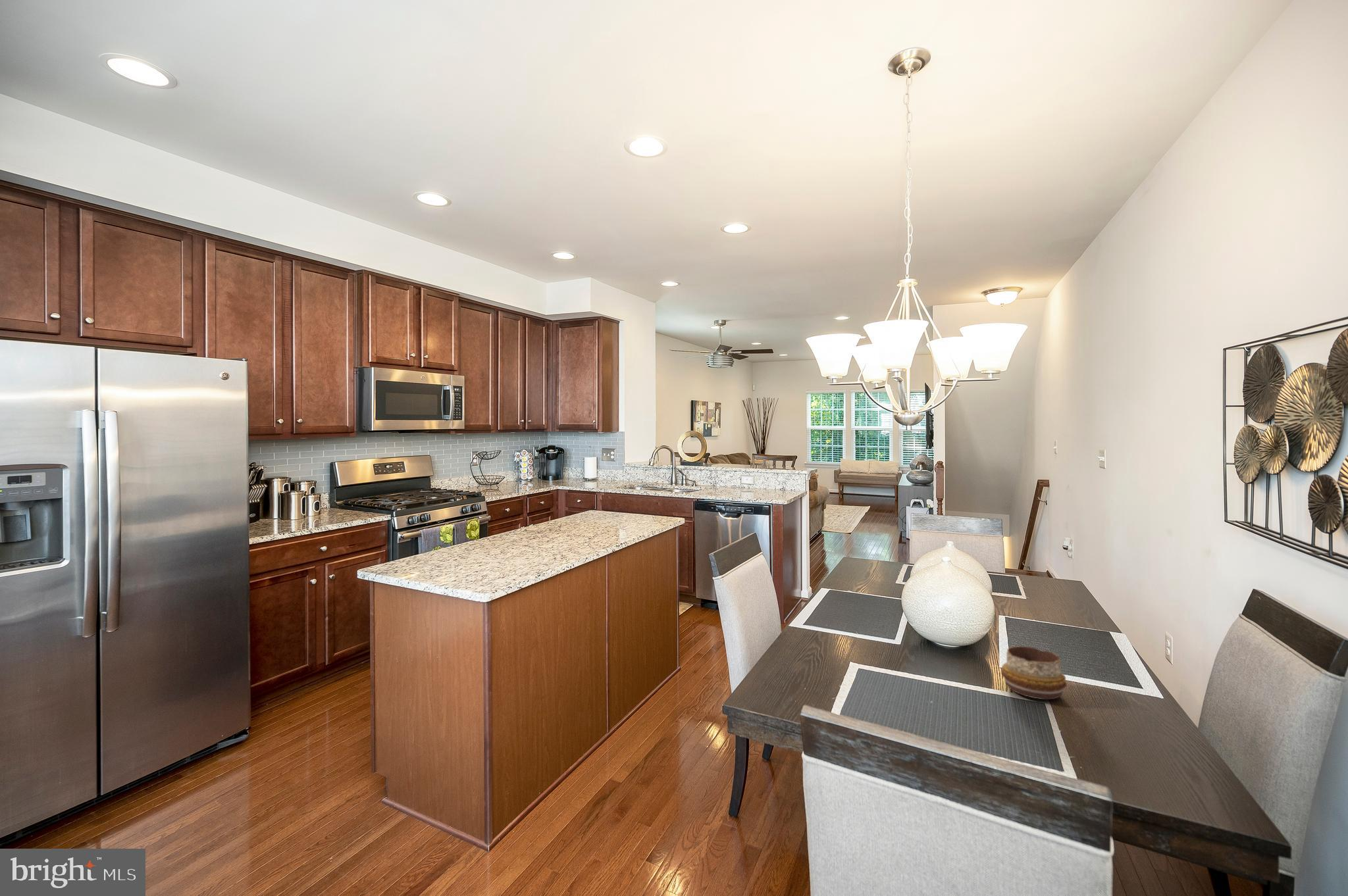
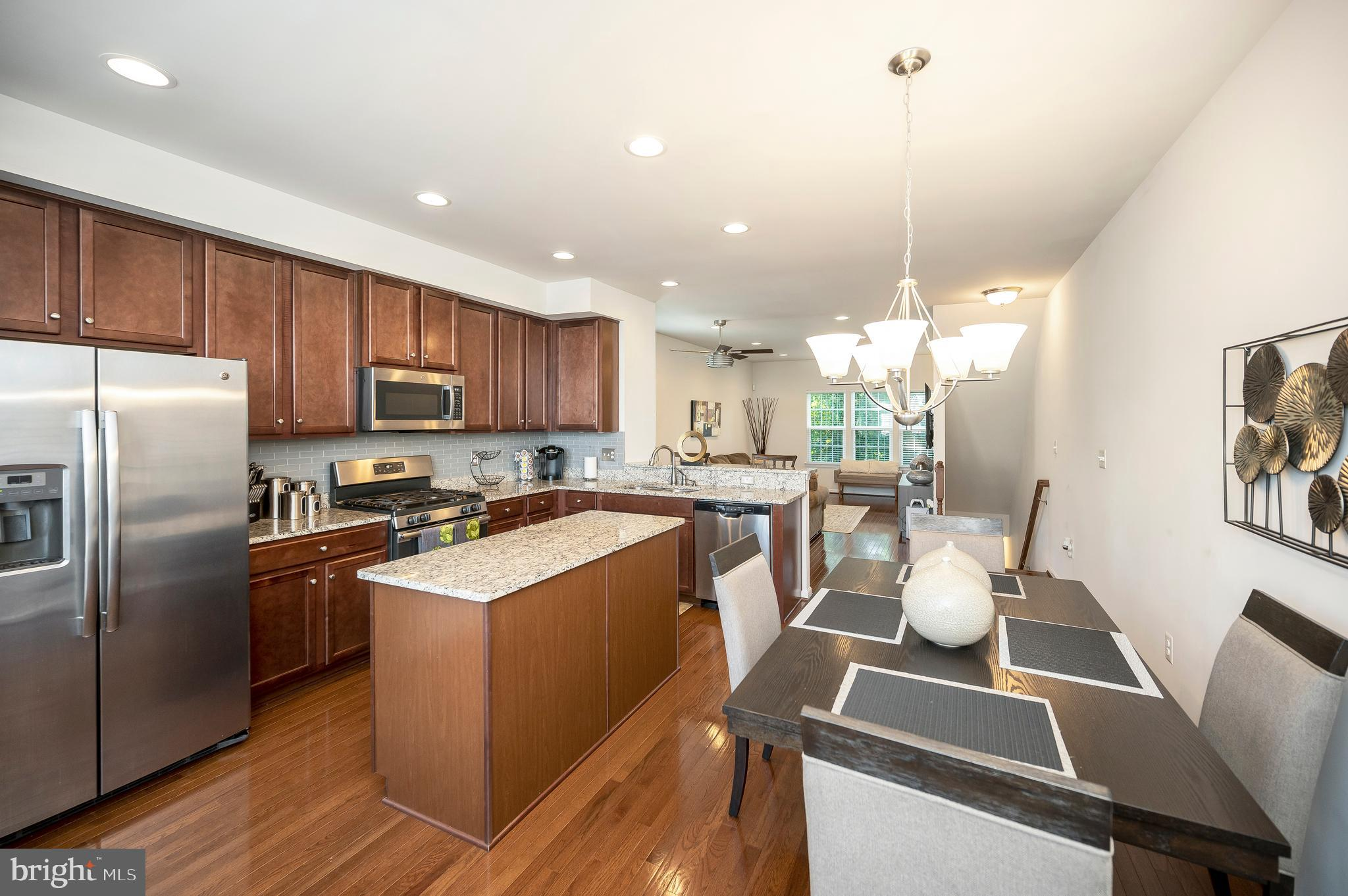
- decorative bowl [1000,646,1068,700]
